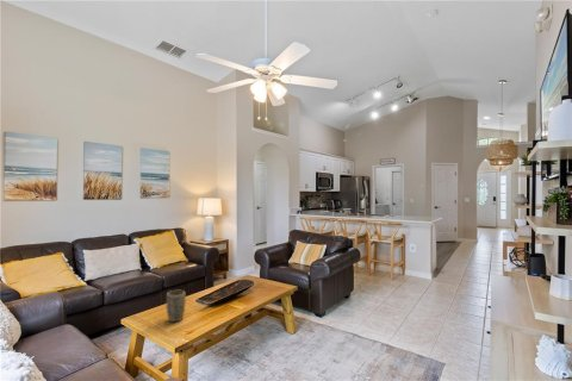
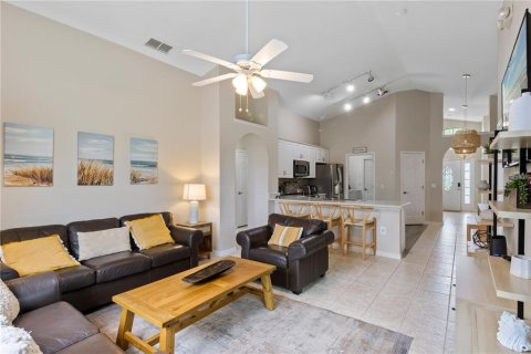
- plant pot [166,289,187,323]
